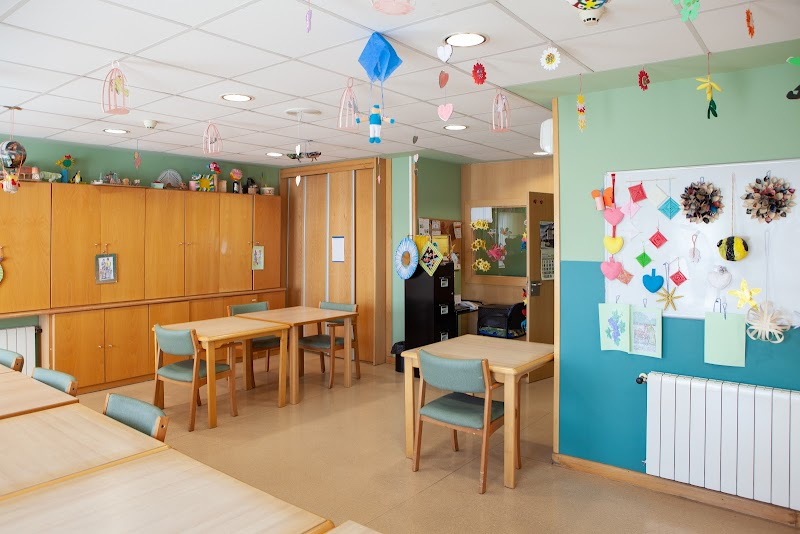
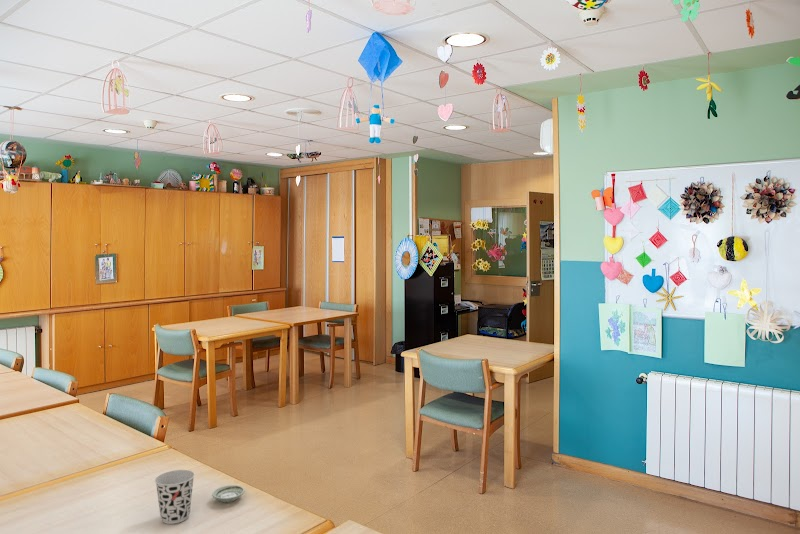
+ cup [154,469,196,525]
+ saucer [211,484,245,503]
